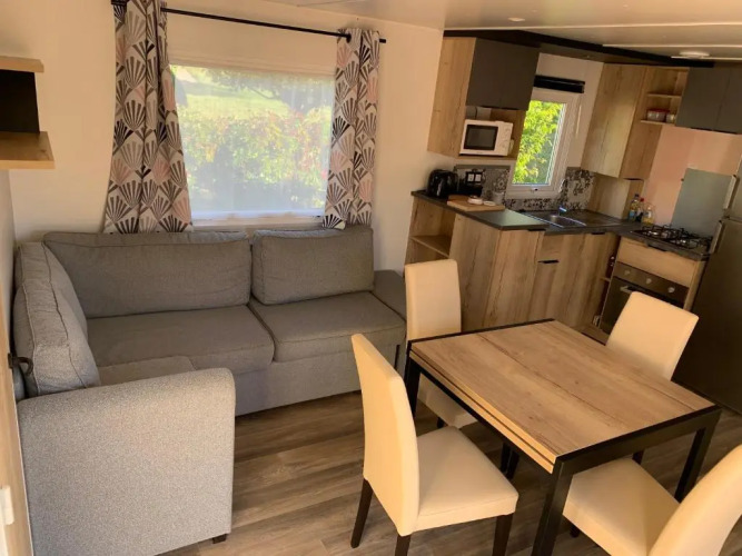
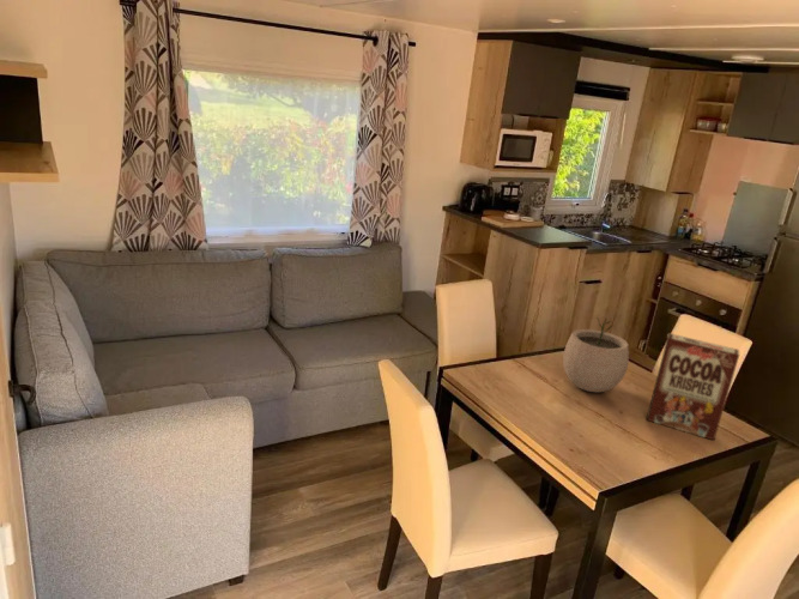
+ plant pot [562,315,630,393]
+ cereal box [644,332,740,441]
